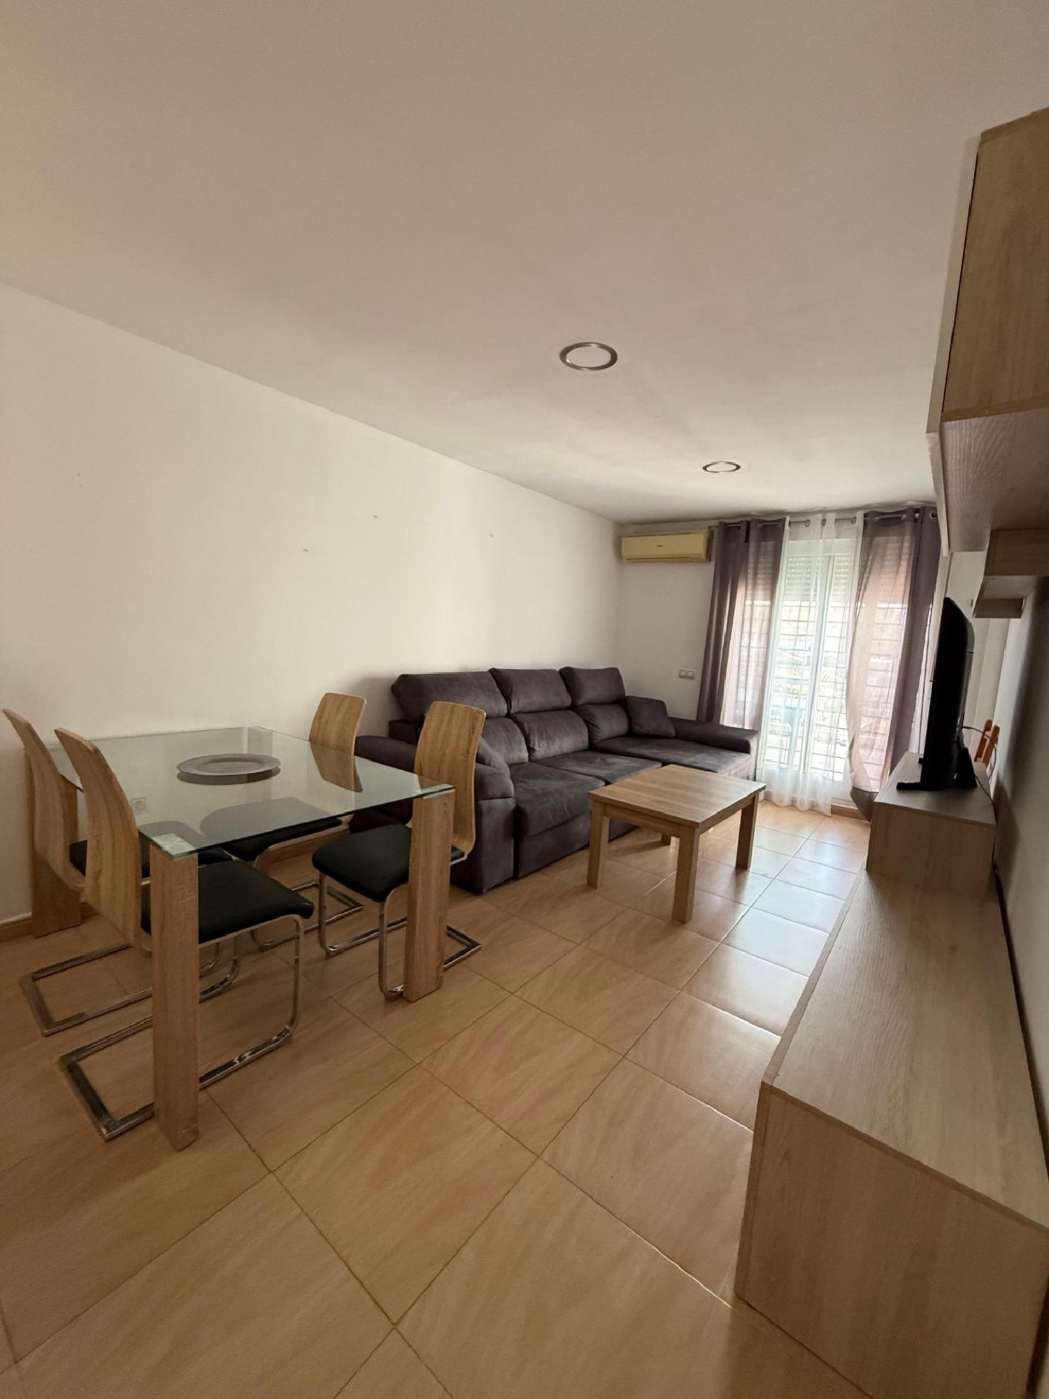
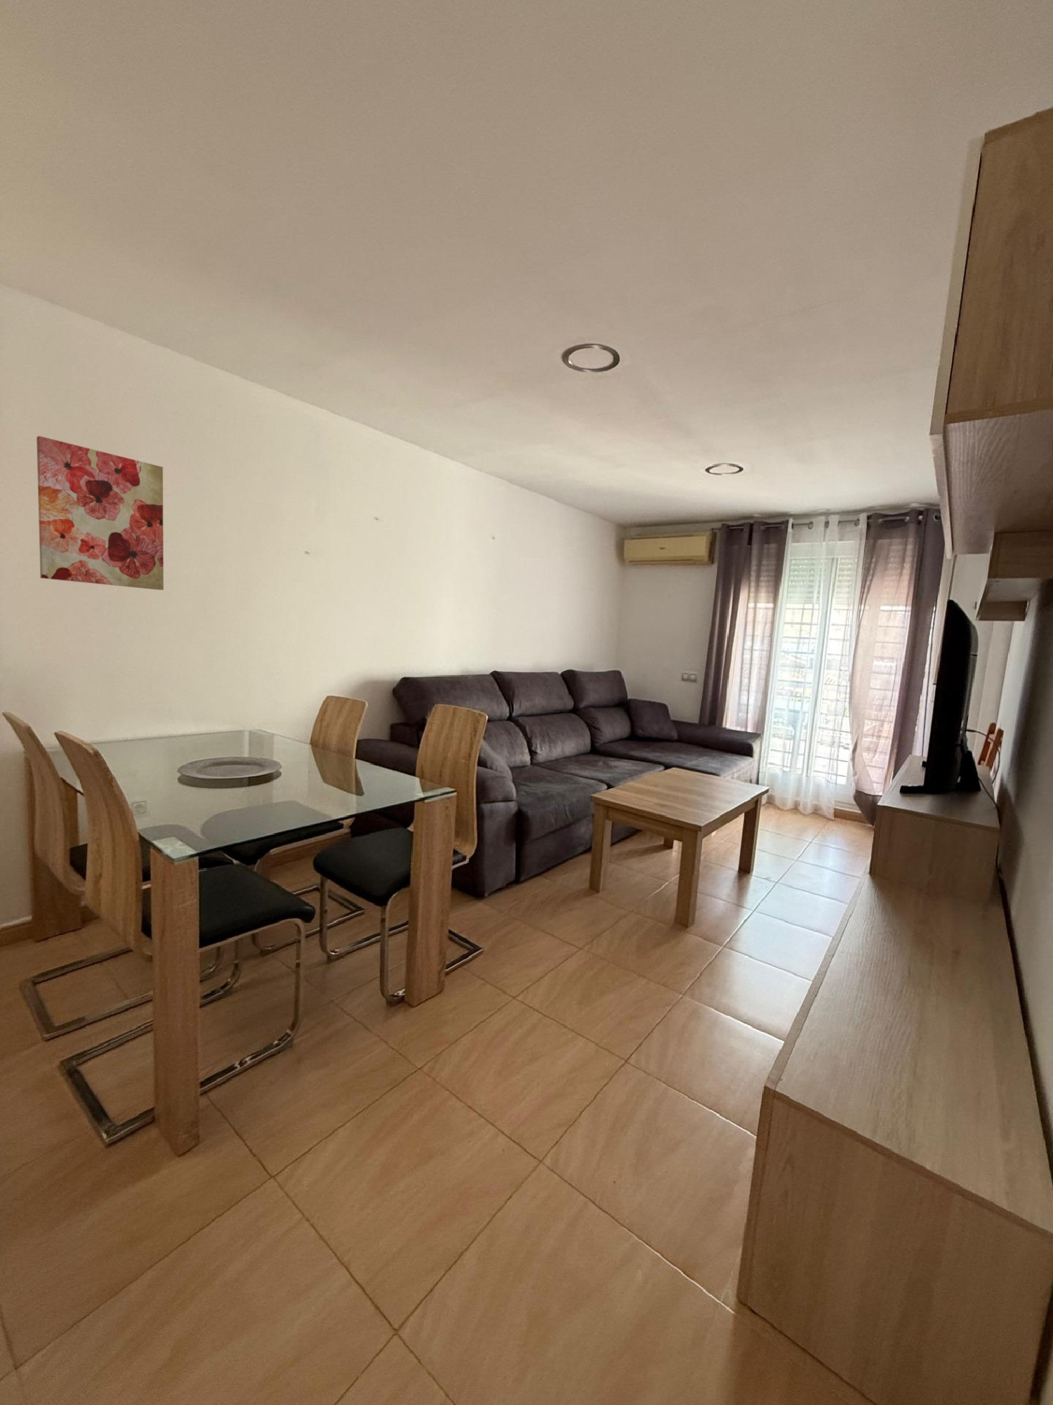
+ wall art [35,435,165,591]
